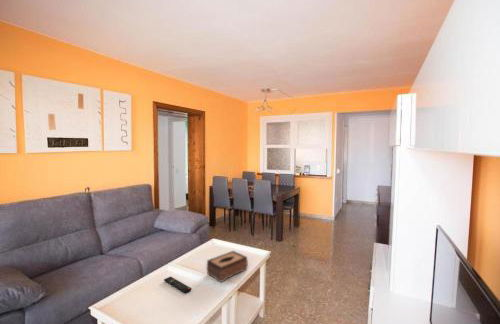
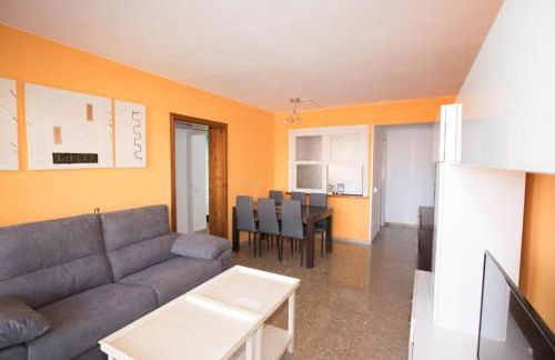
- remote control [163,275,192,294]
- tissue box [206,250,249,283]
